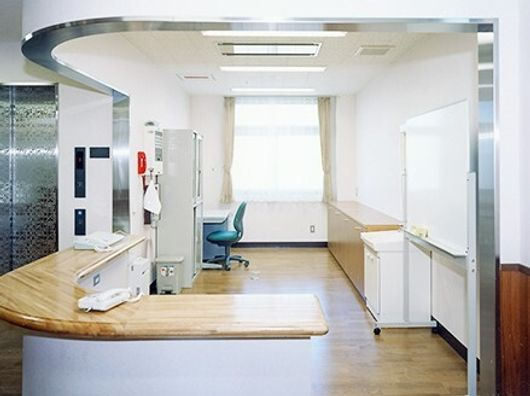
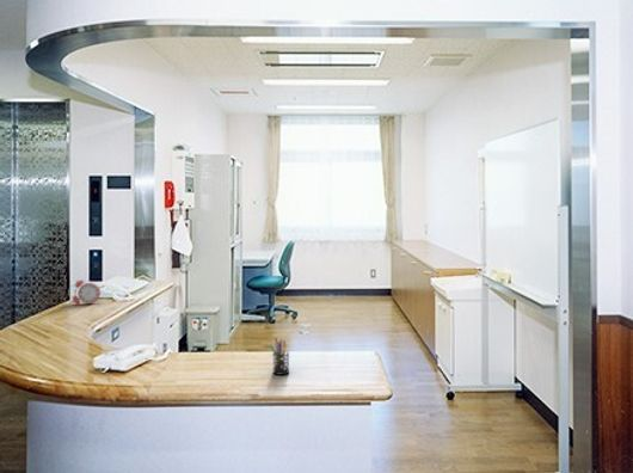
+ pen holder [269,337,290,376]
+ alarm clock [67,278,104,306]
